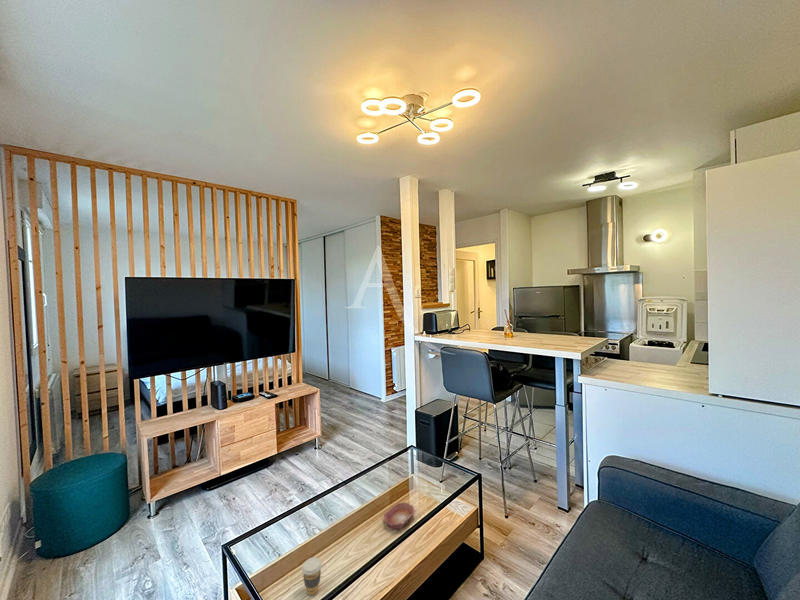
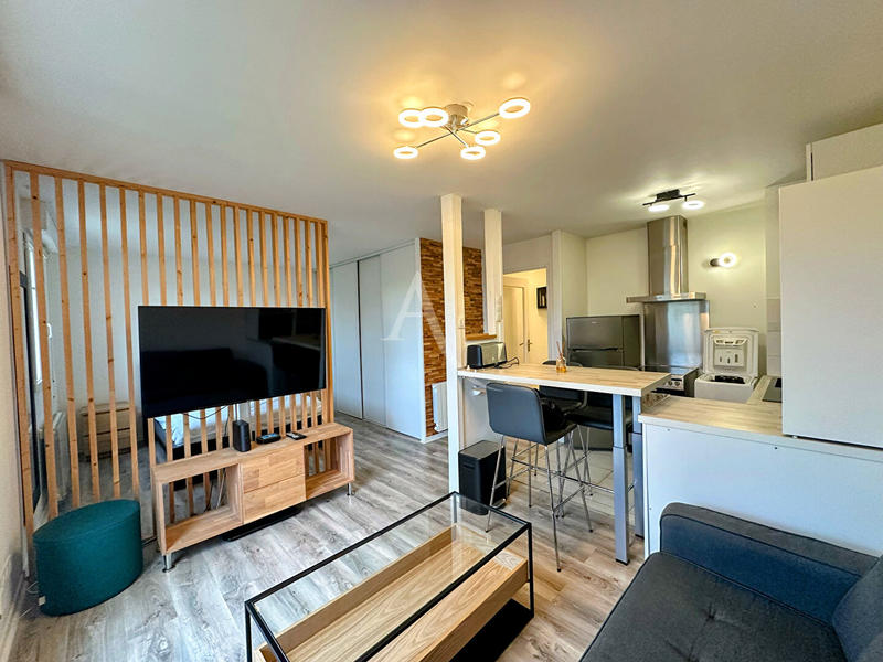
- coffee cup [301,556,323,596]
- bowl [383,501,415,530]
